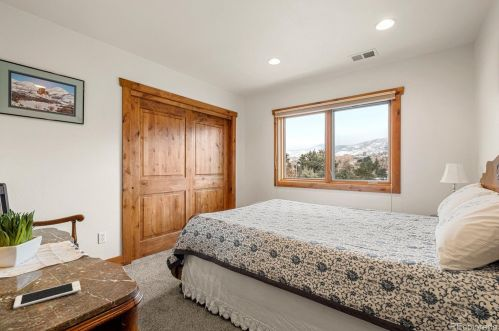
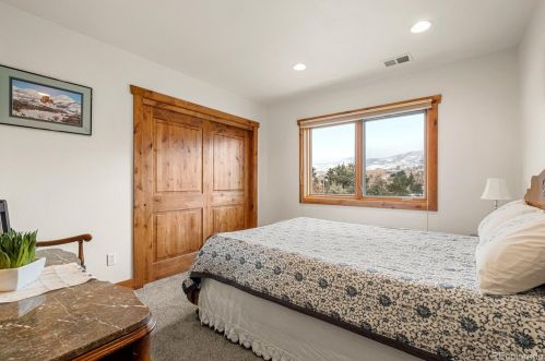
- cell phone [12,280,82,310]
